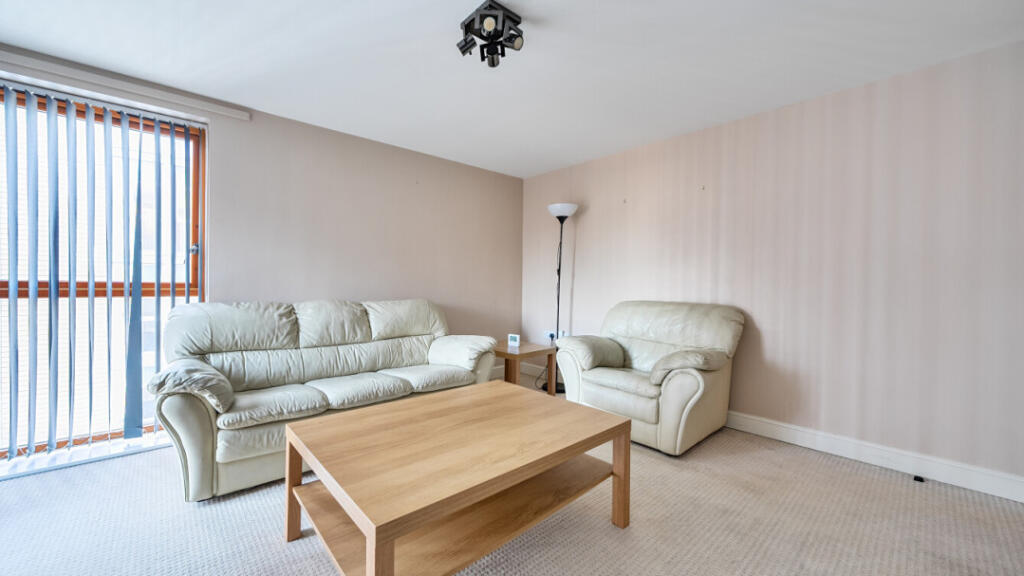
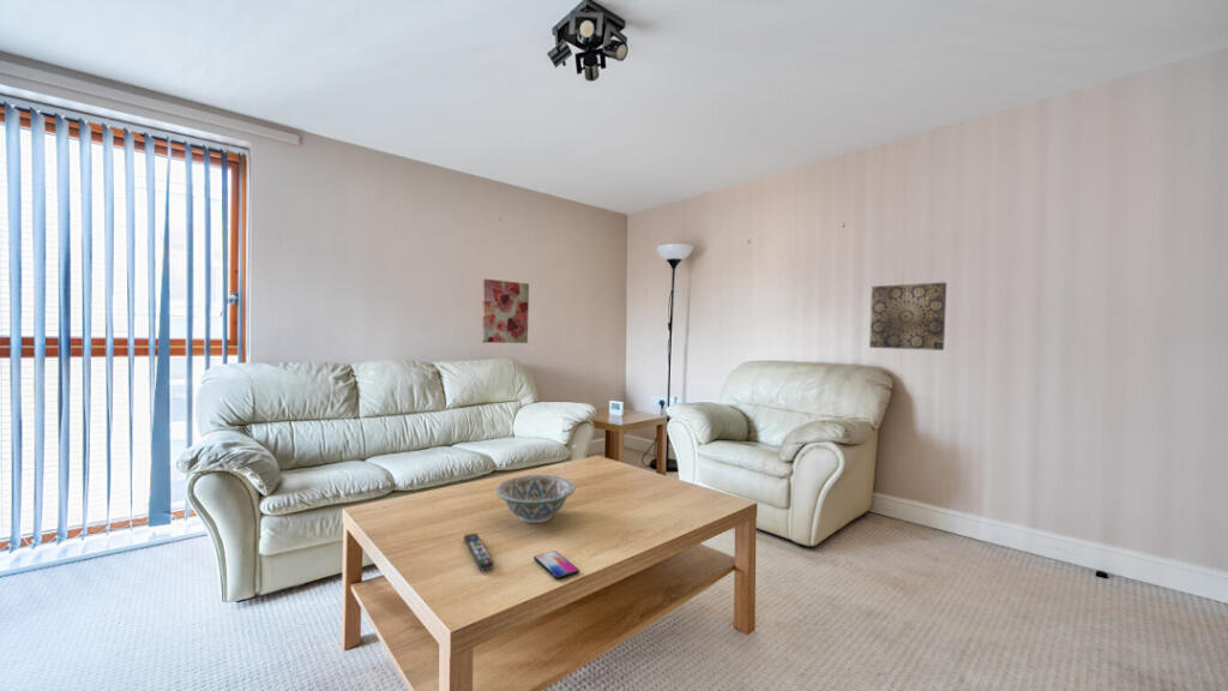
+ smartphone [532,549,580,581]
+ wall art [481,278,530,344]
+ remote control [463,531,495,572]
+ wall art [868,281,947,351]
+ decorative bowl [495,474,576,524]
